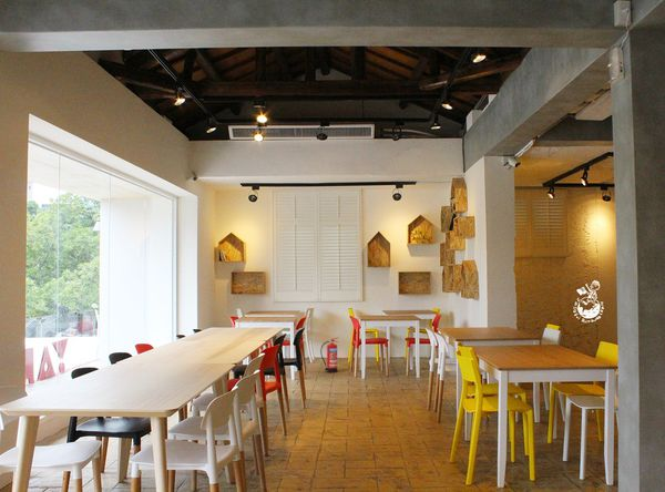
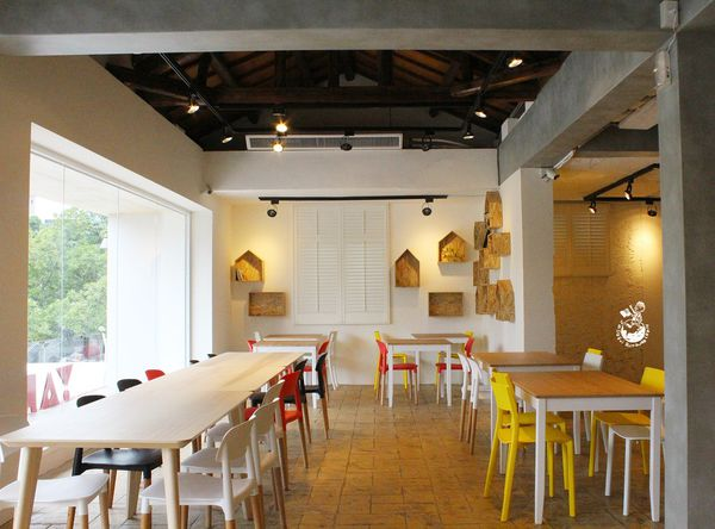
- fire extinguisher [319,337,339,373]
